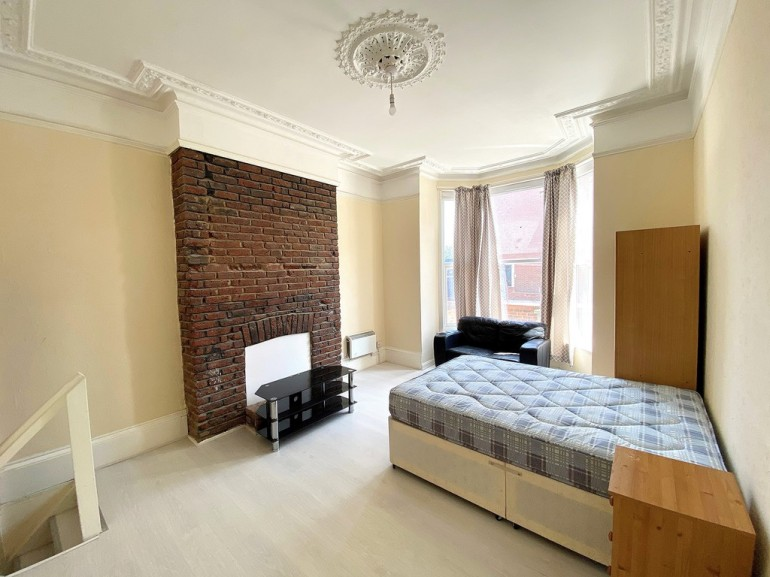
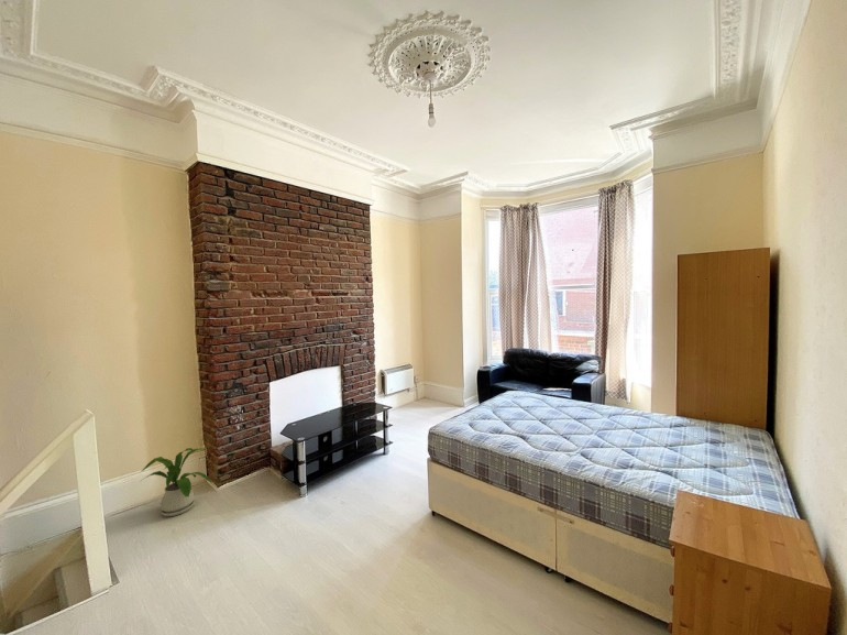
+ house plant [140,447,213,517]
